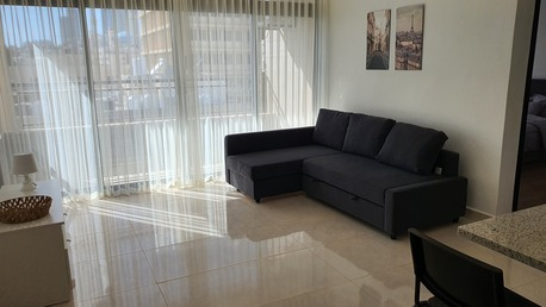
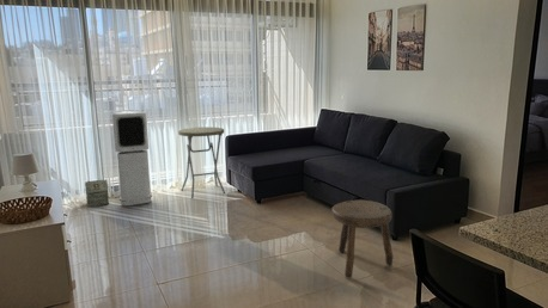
+ bag [84,179,110,208]
+ air purifier [111,110,153,207]
+ side table [177,125,226,199]
+ stool [331,199,395,279]
